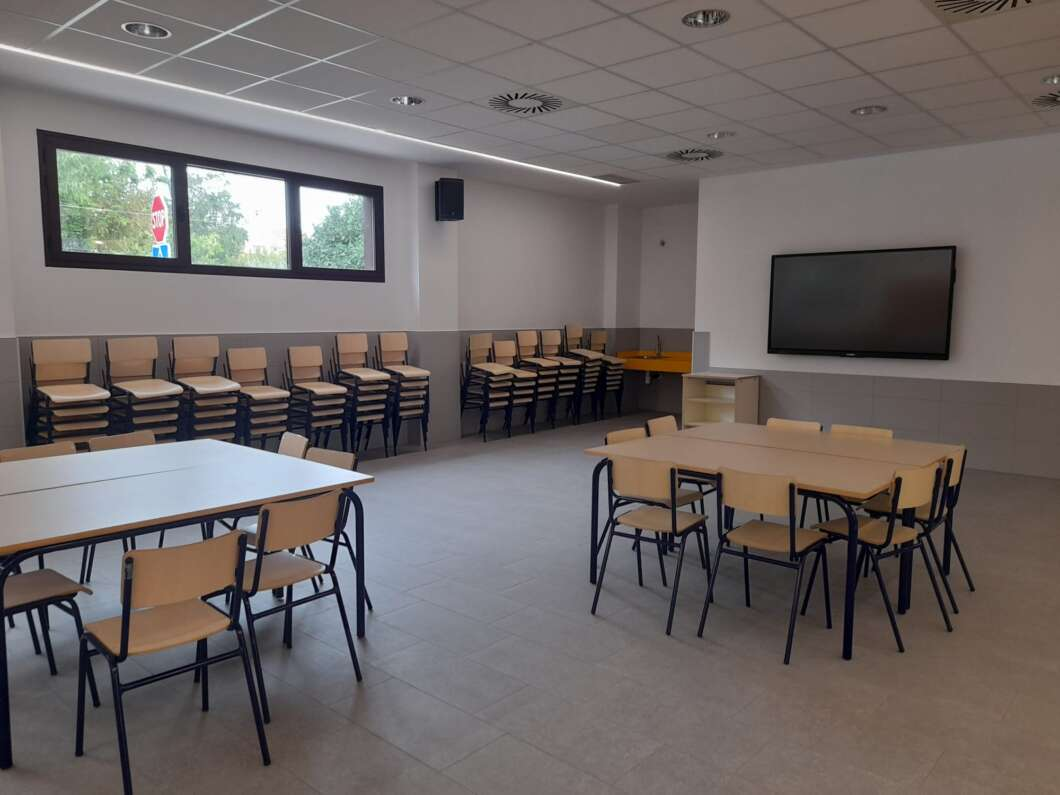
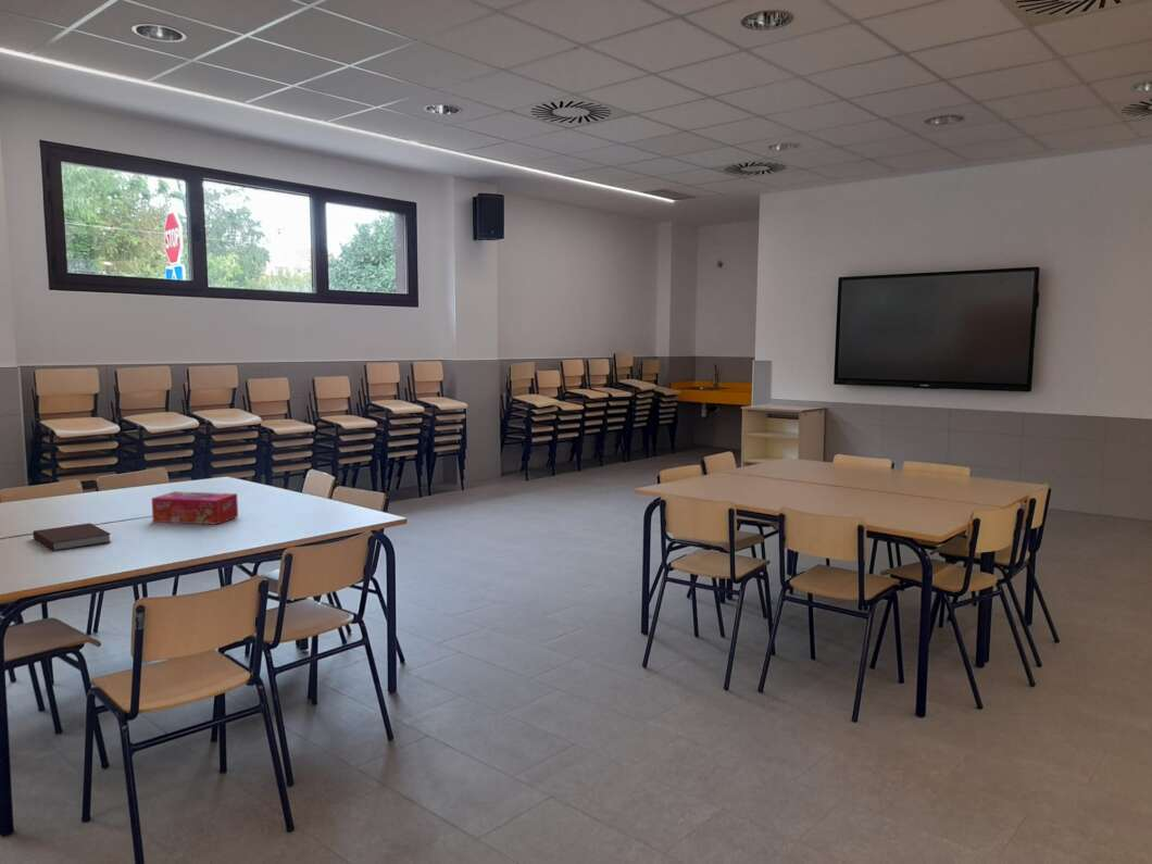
+ tissue box [151,490,239,525]
+ notebook [33,522,113,552]
